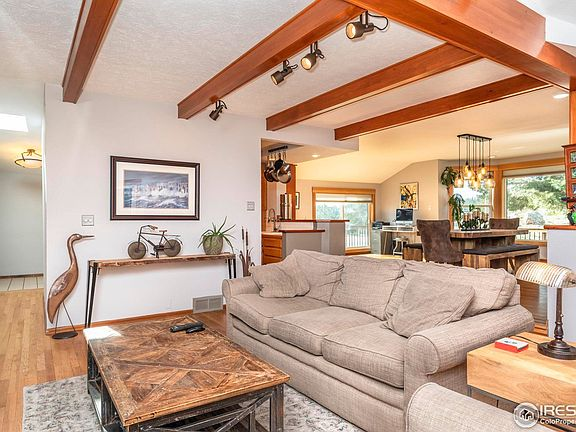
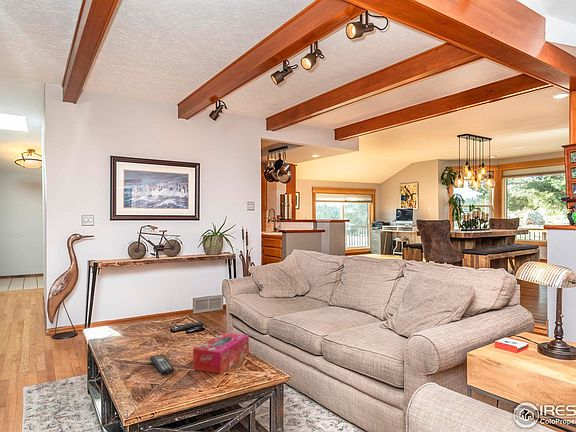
+ tissue box [192,331,250,375]
+ remote control [149,353,175,375]
